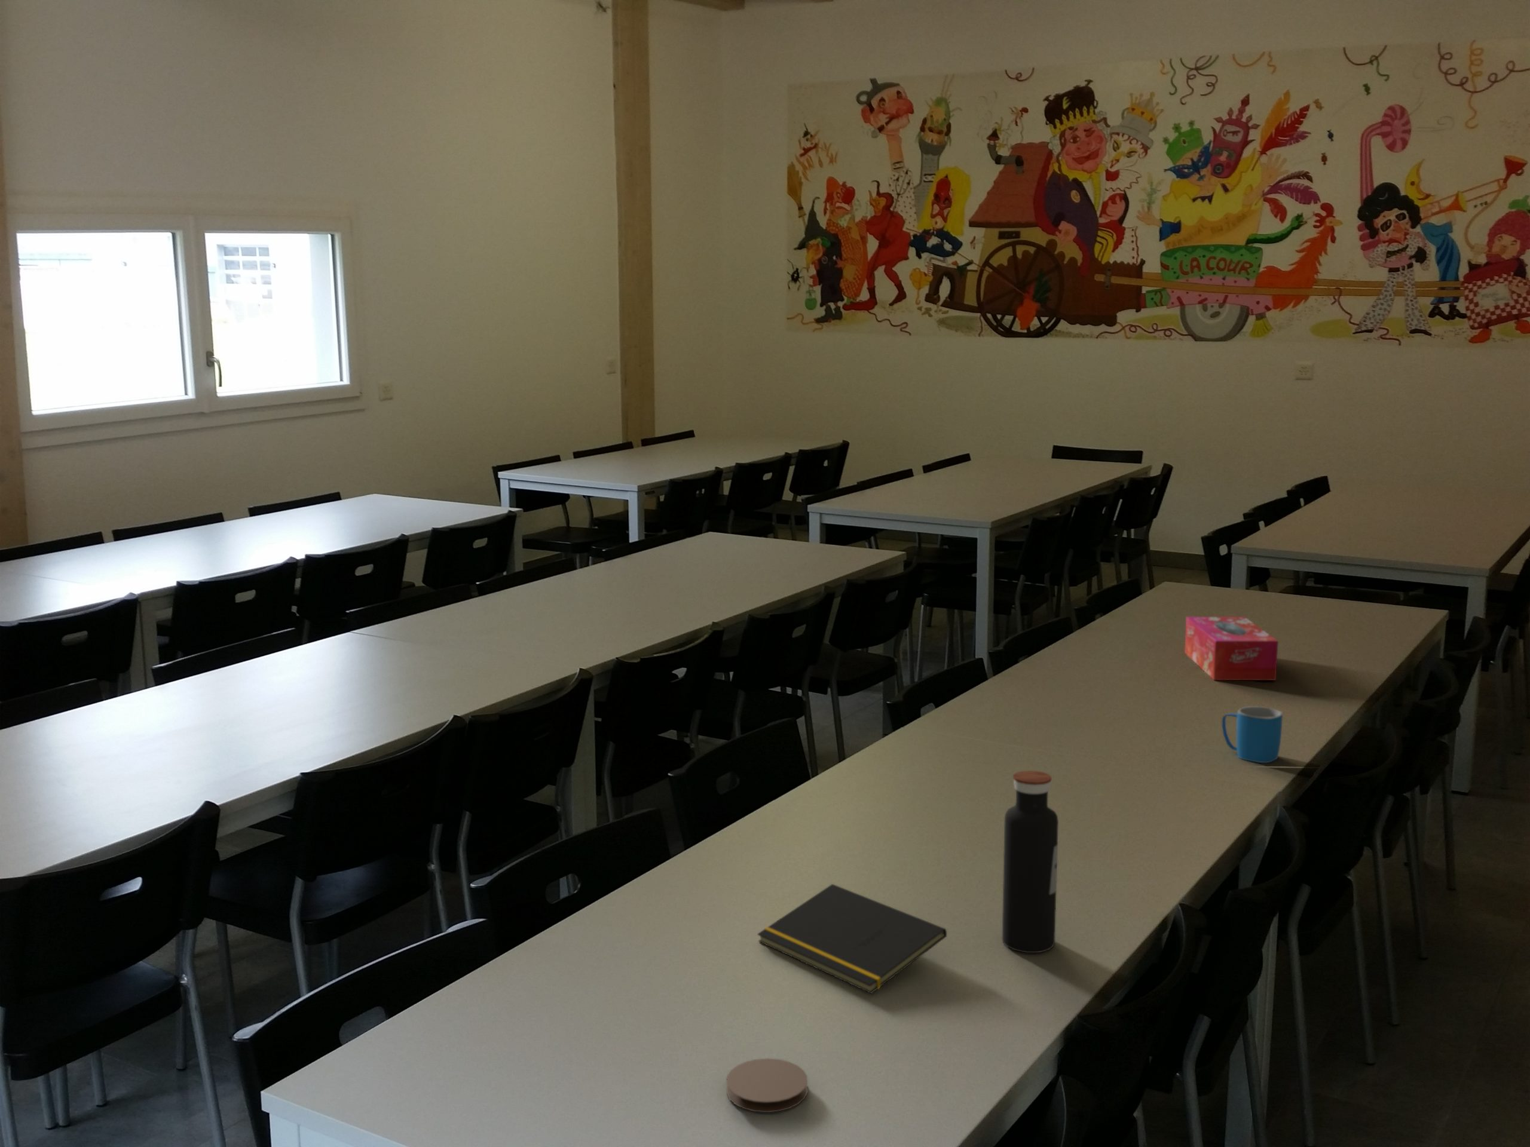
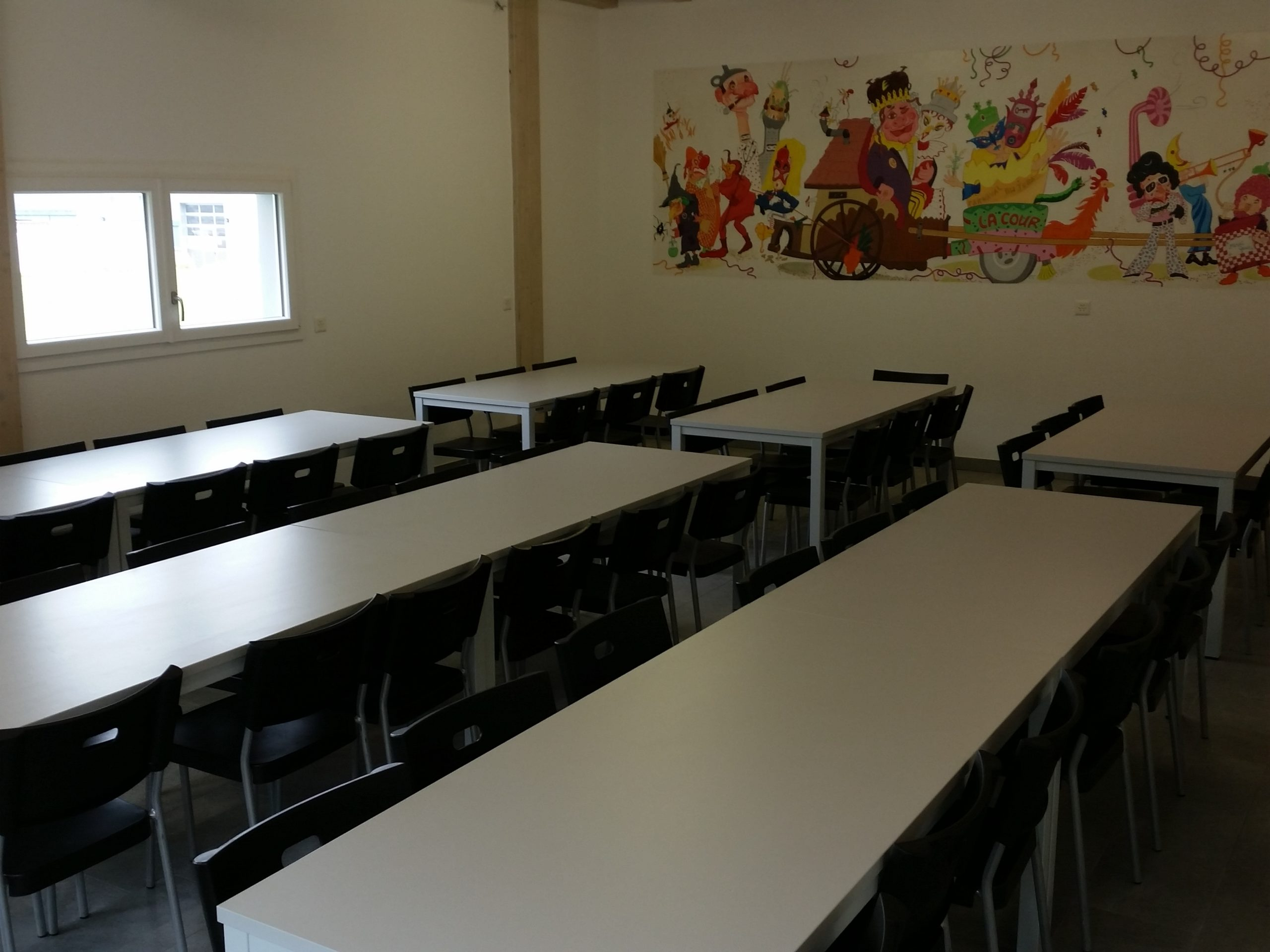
- mug [1222,706,1283,764]
- notepad [757,883,947,994]
- water bottle [1001,770,1059,953]
- tissue box [1184,616,1279,681]
- coaster [725,1058,808,1113]
